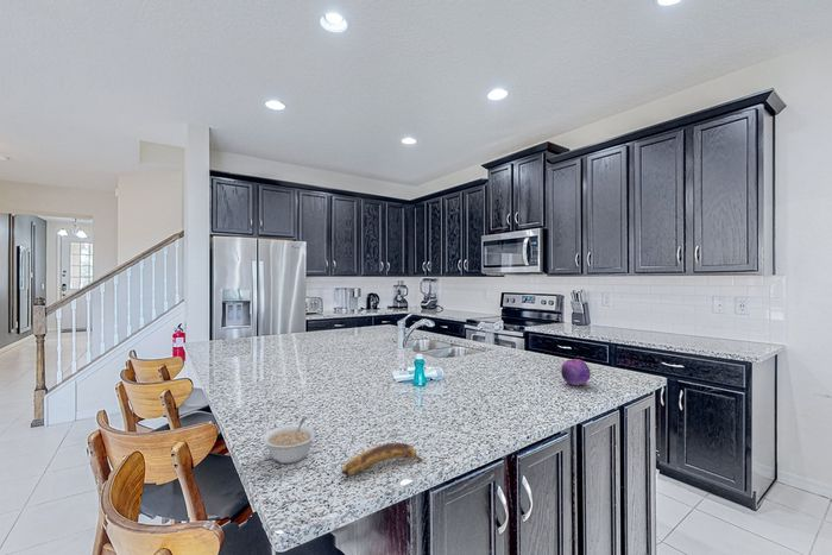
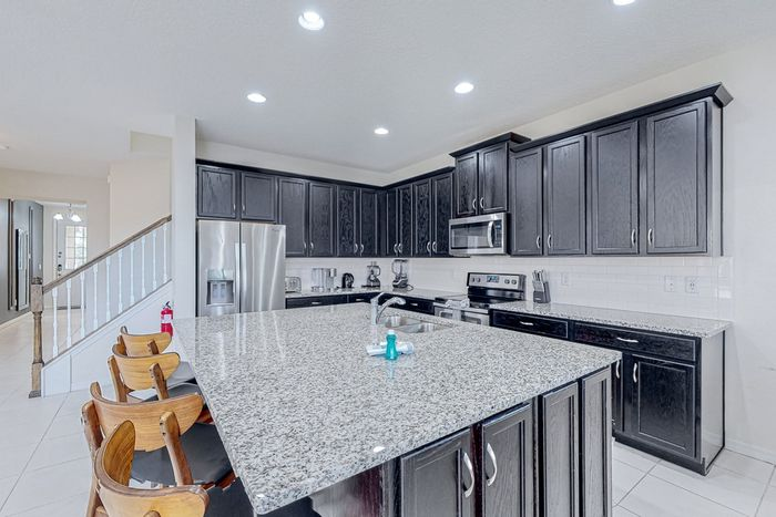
- banana [341,442,424,477]
- fruit [560,358,592,386]
- legume [261,416,317,465]
